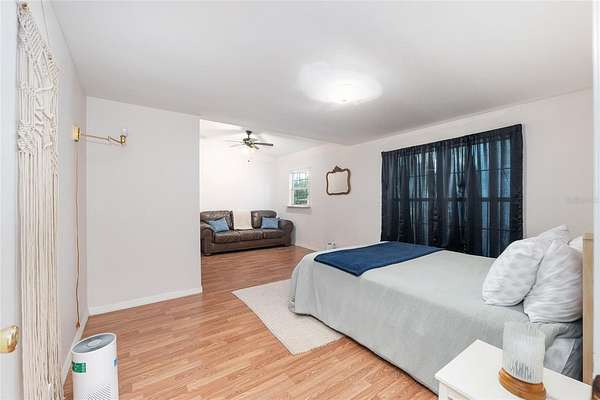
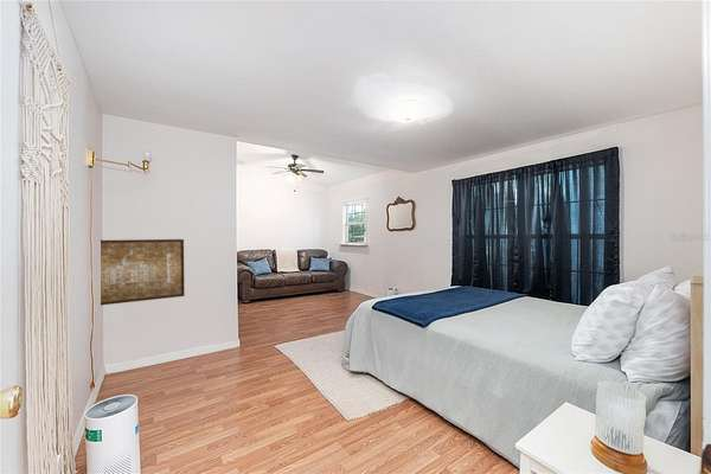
+ wall art [100,238,186,307]
